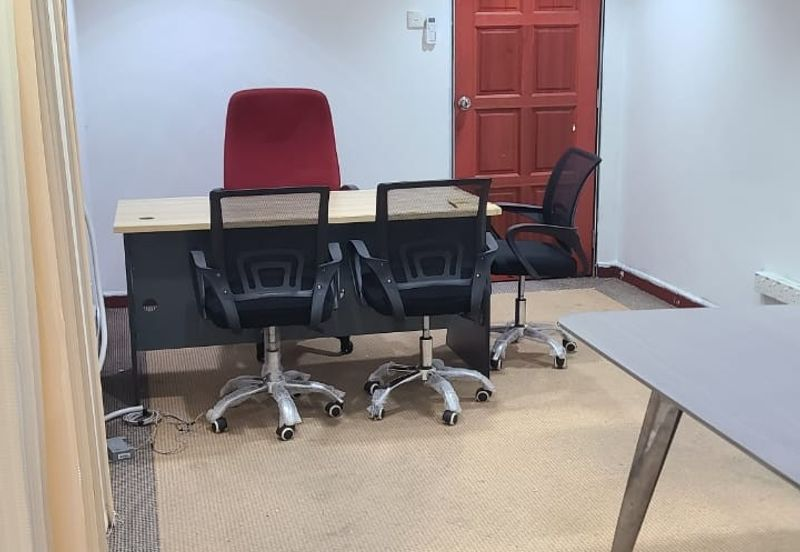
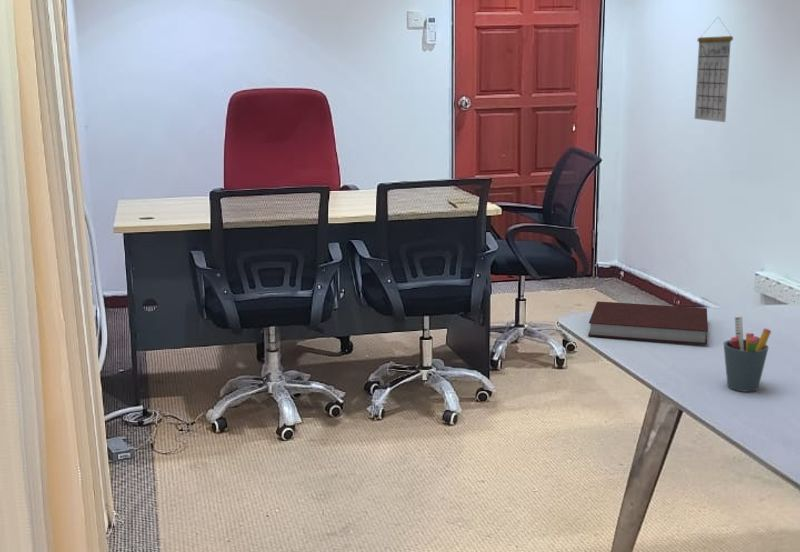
+ calendar [694,16,734,123]
+ pen holder [723,316,772,393]
+ notebook [587,300,709,345]
